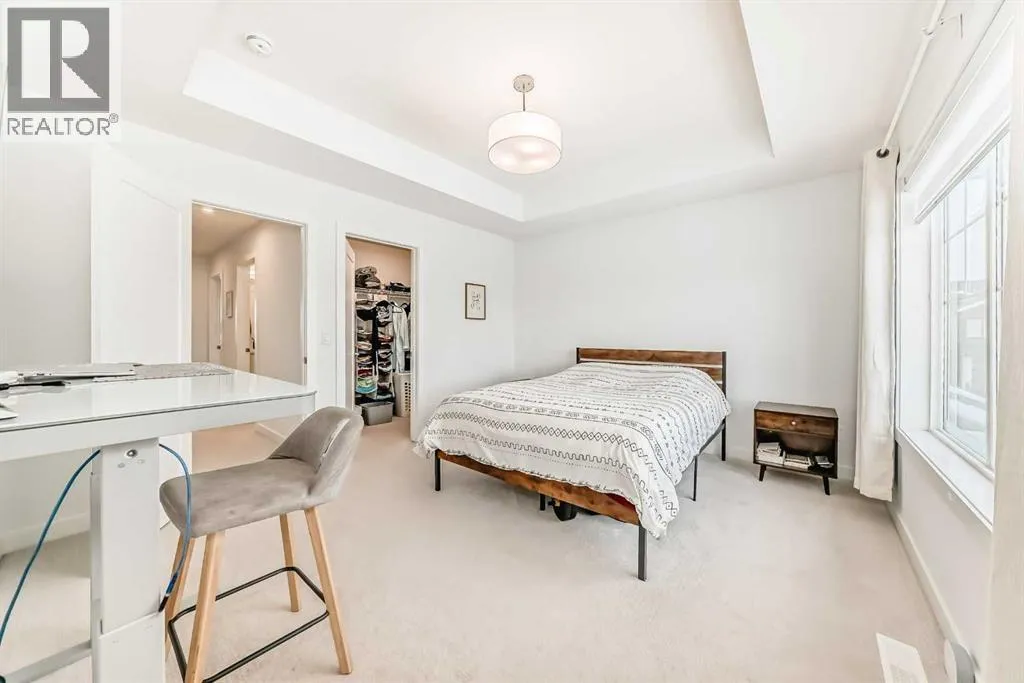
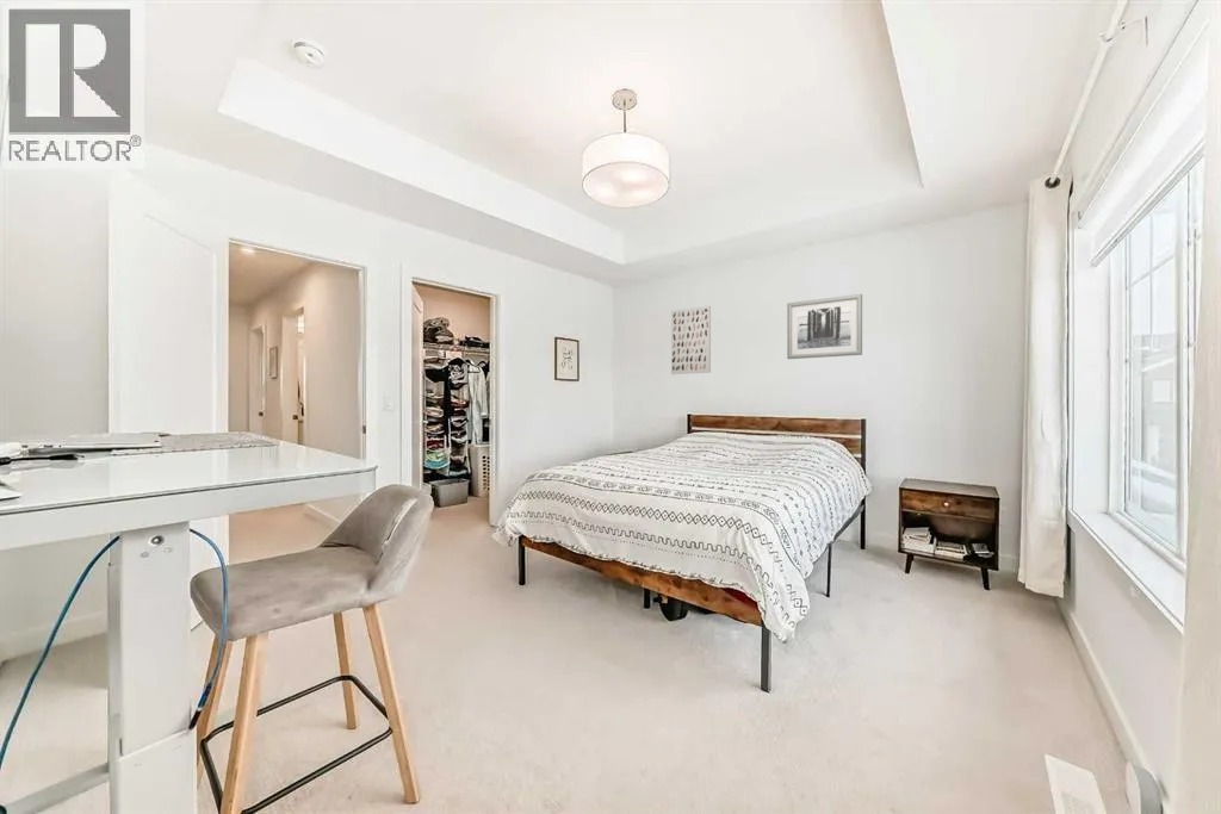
+ wall art [670,305,712,375]
+ wall art [786,293,863,360]
